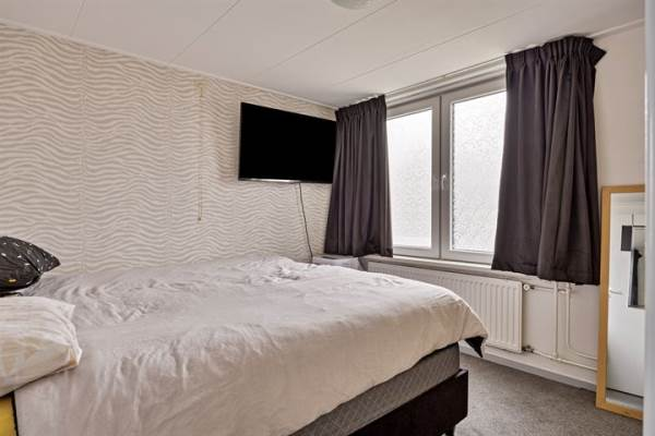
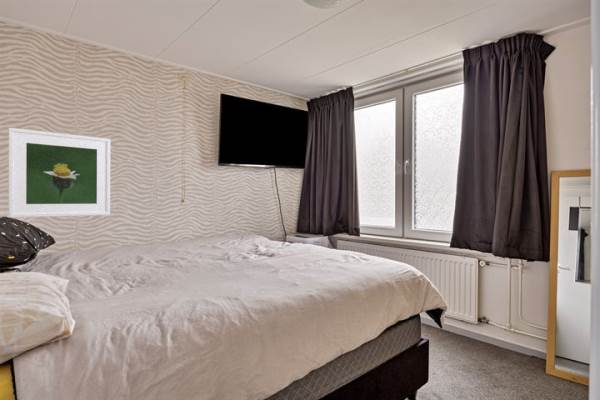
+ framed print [8,127,111,219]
